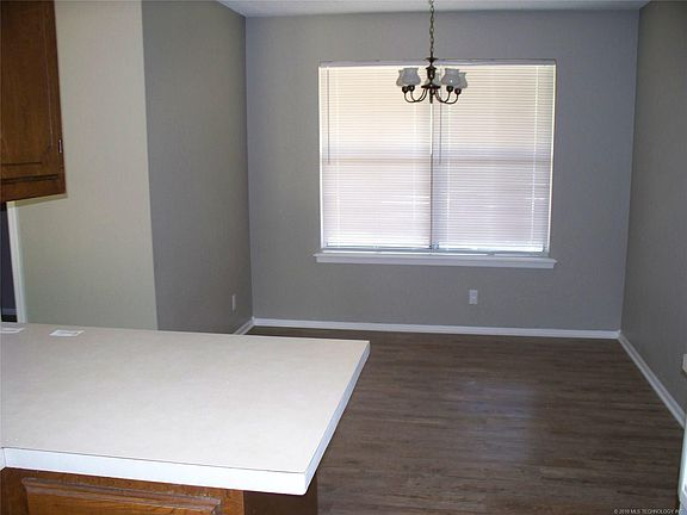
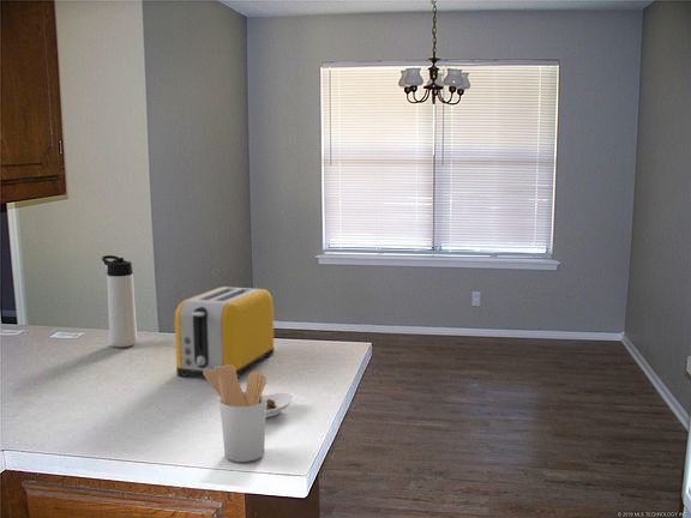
+ saucer [264,392,296,418]
+ toaster [174,285,276,379]
+ thermos bottle [101,254,138,348]
+ utensil holder [202,366,268,463]
